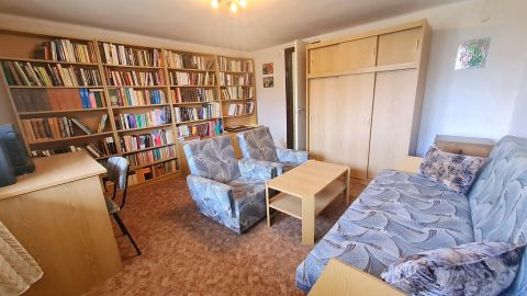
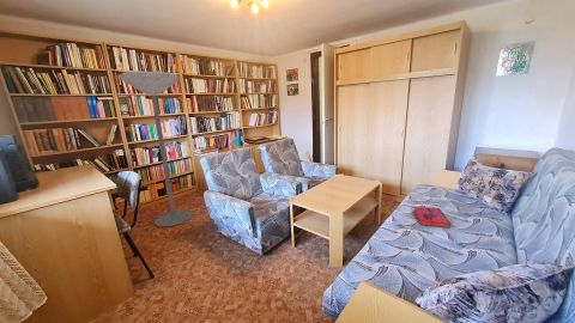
+ floor lamp [116,71,194,227]
+ hardback book [413,206,452,228]
